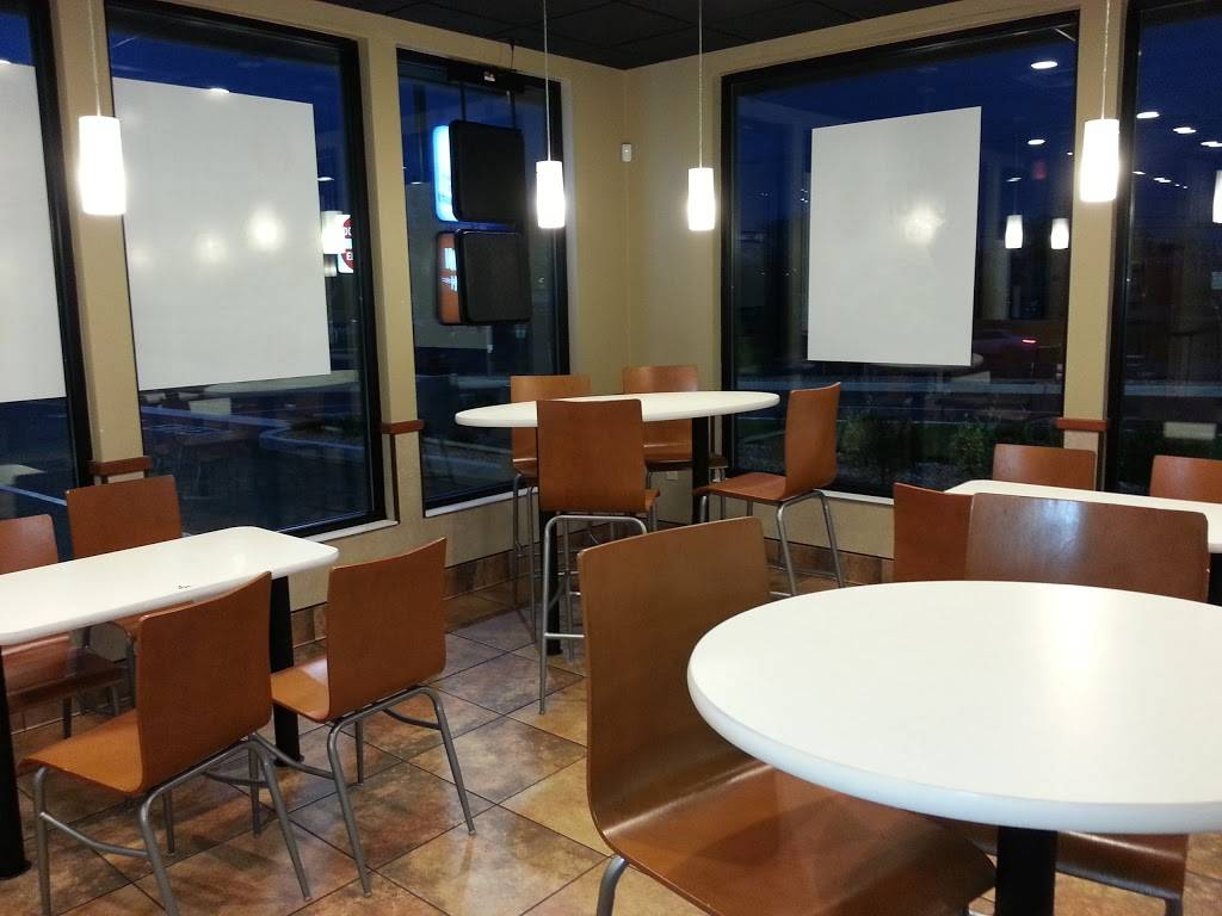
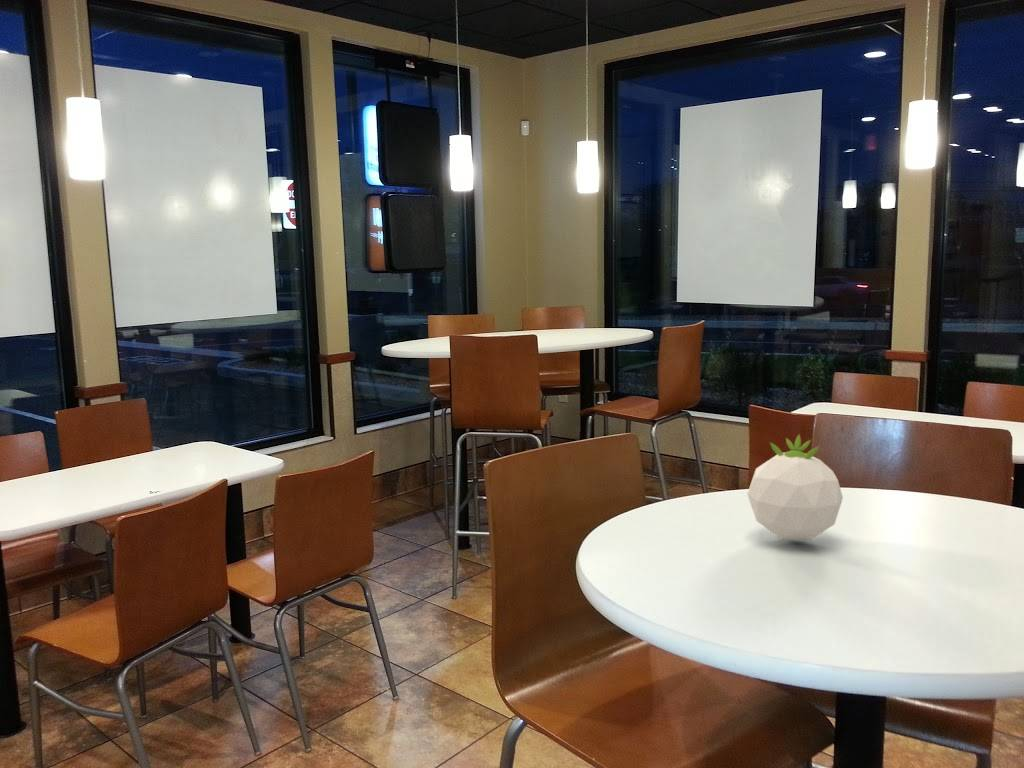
+ succulent plant [746,434,844,541]
